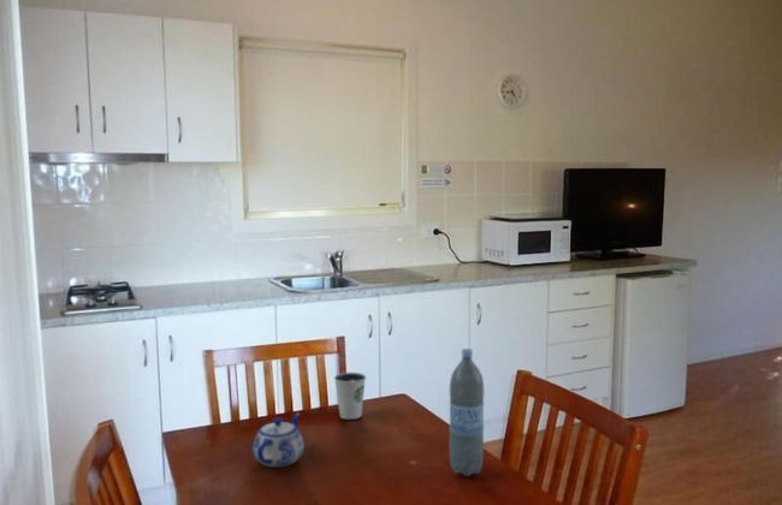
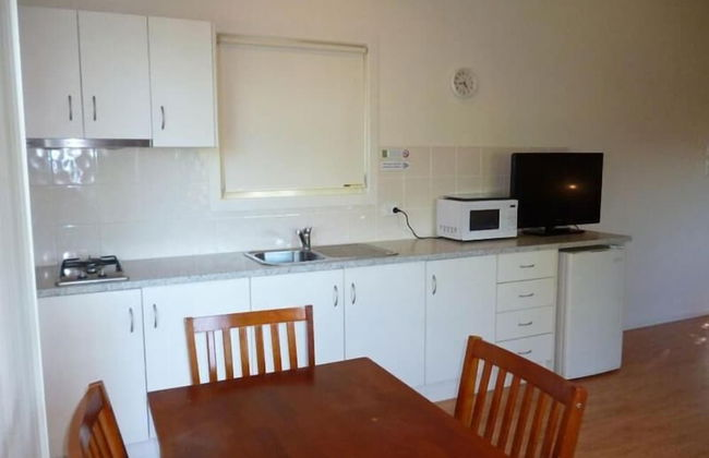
- dixie cup [333,372,367,421]
- teapot [251,412,306,468]
- water bottle [449,347,485,477]
